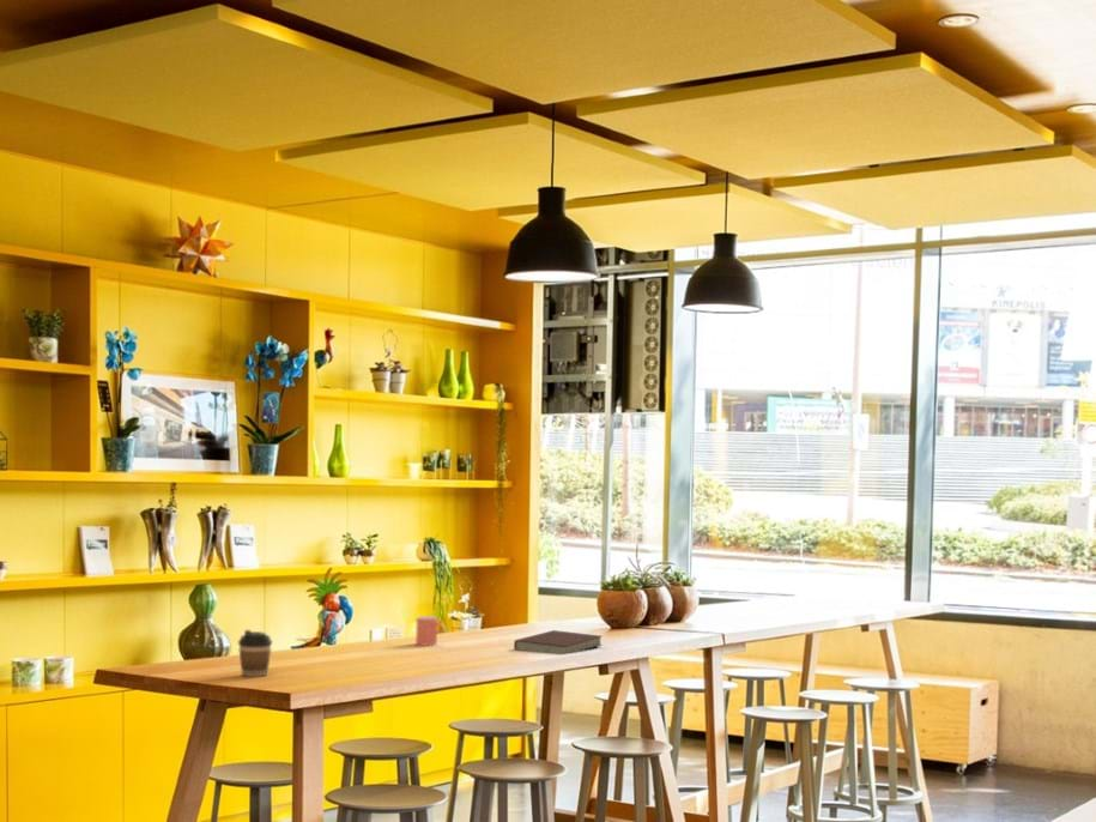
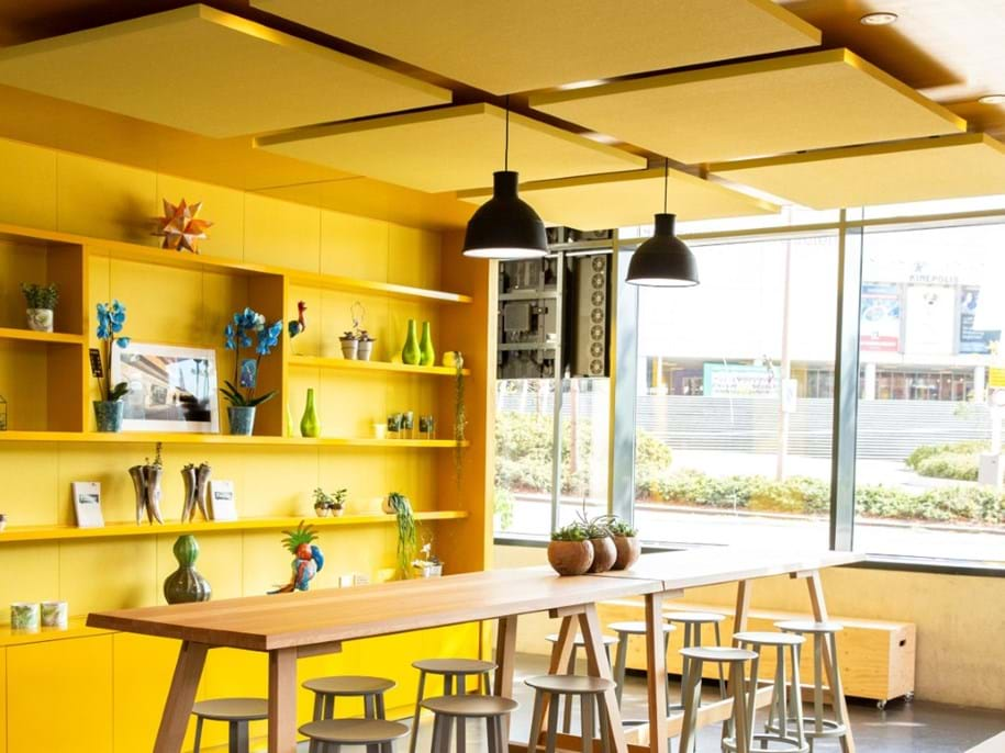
- coffee cup [237,629,273,678]
- notebook [513,629,604,654]
- cup [414,615,446,647]
